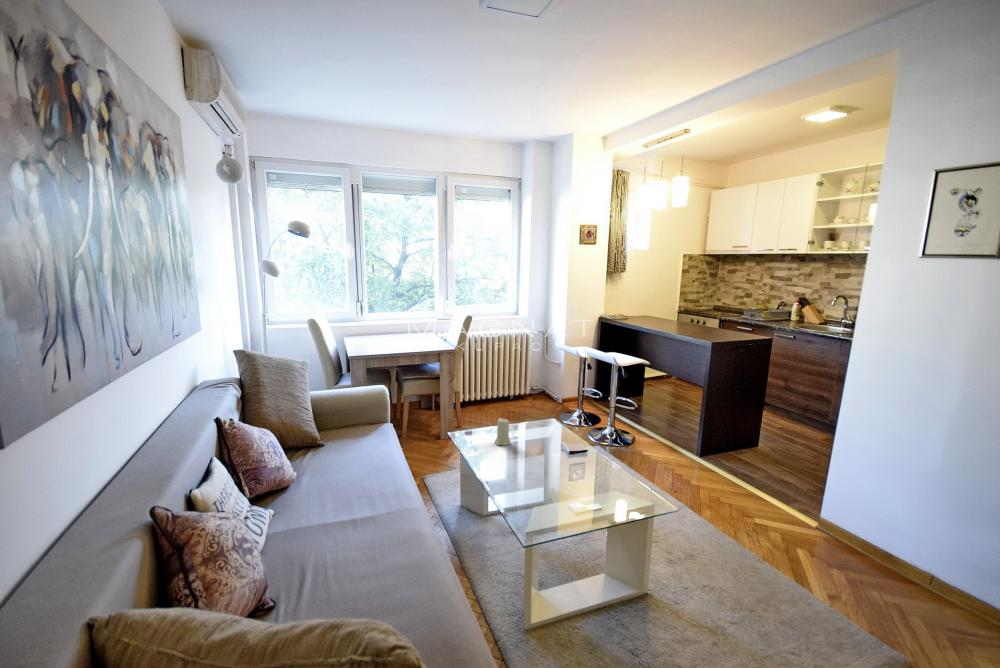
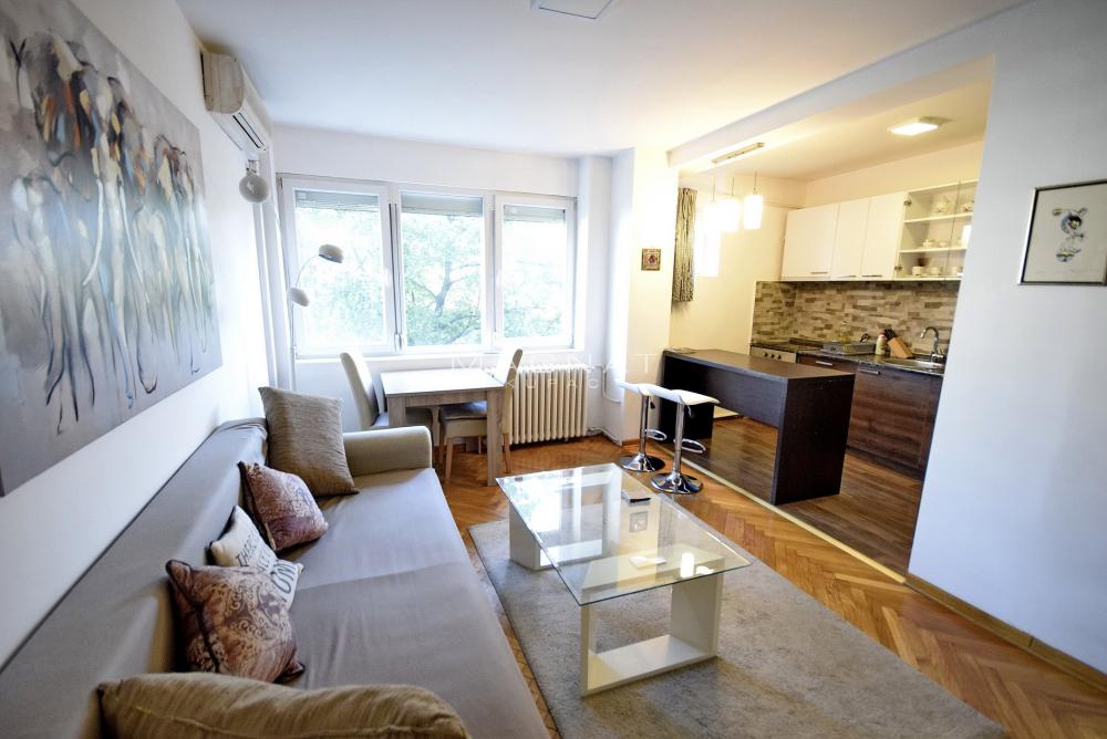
- candle [494,417,512,446]
